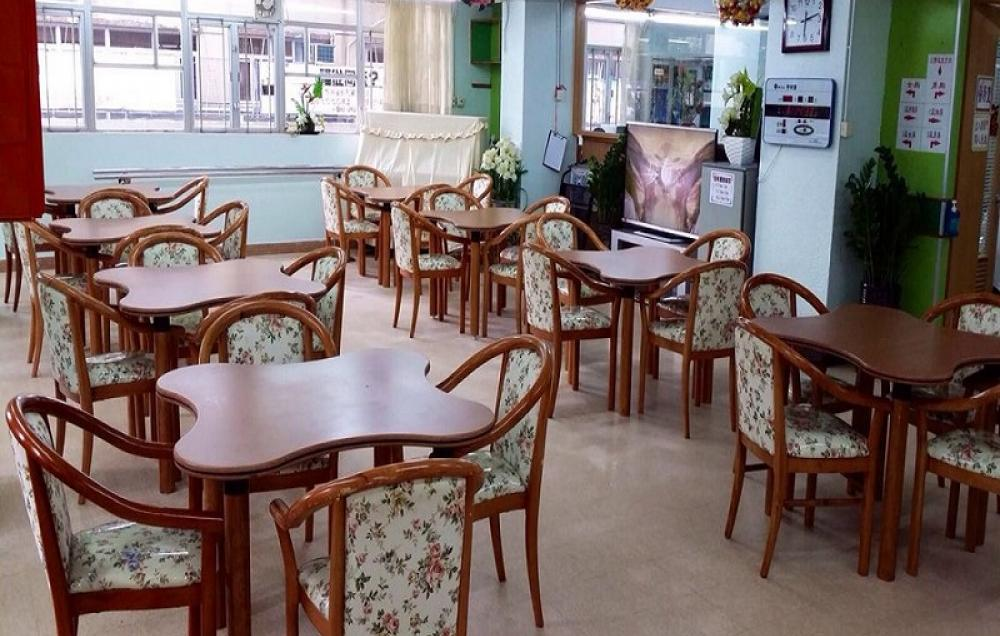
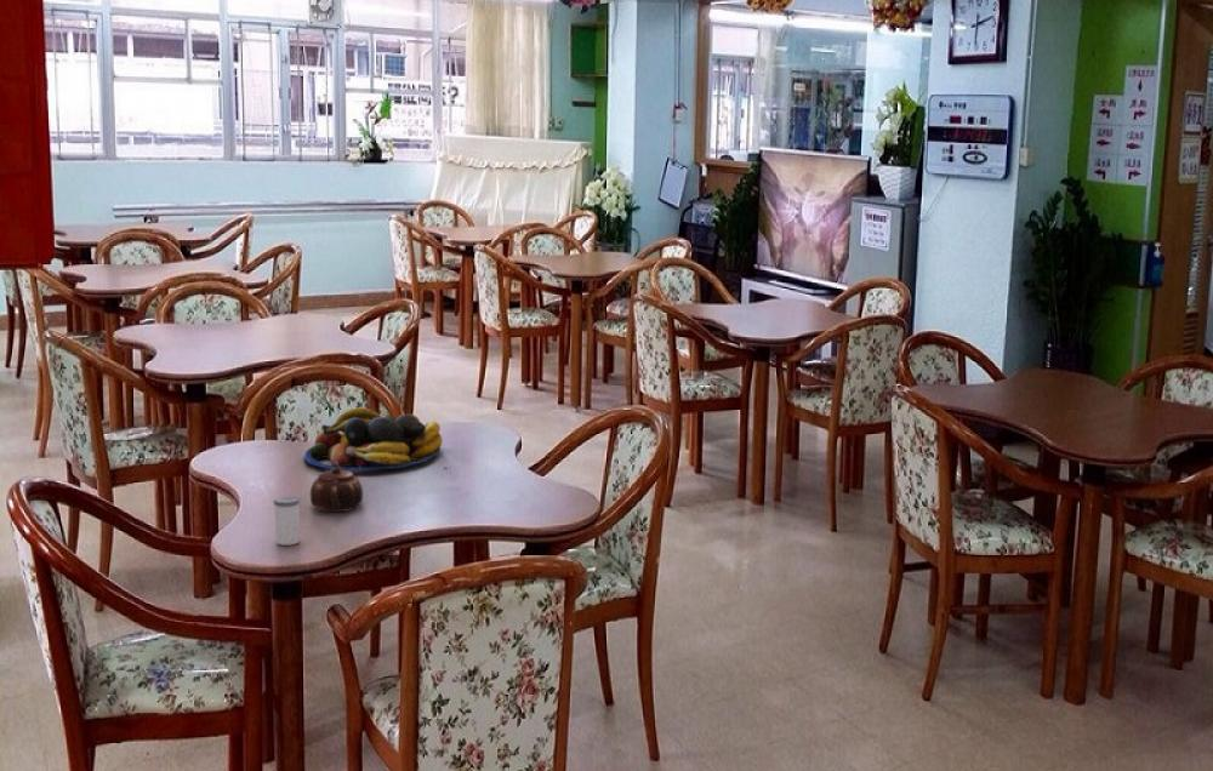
+ fruit bowl [302,406,444,473]
+ salt shaker [273,495,301,546]
+ teapot [309,462,364,513]
